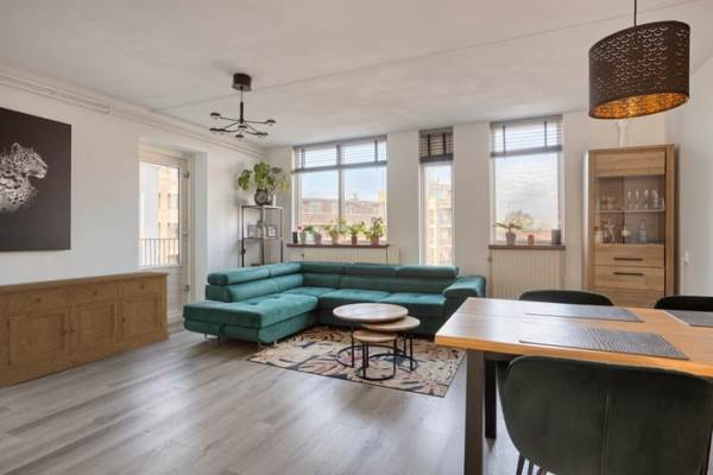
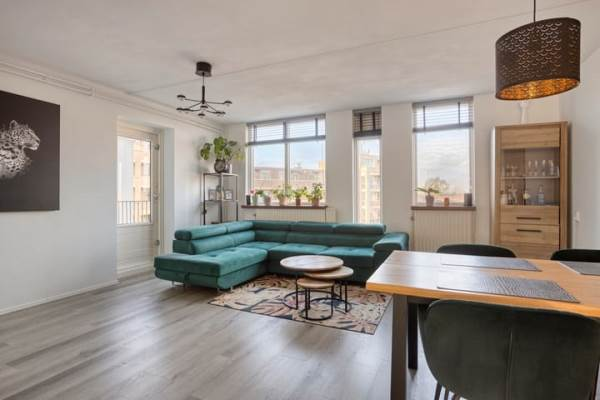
- sideboard [0,271,171,390]
